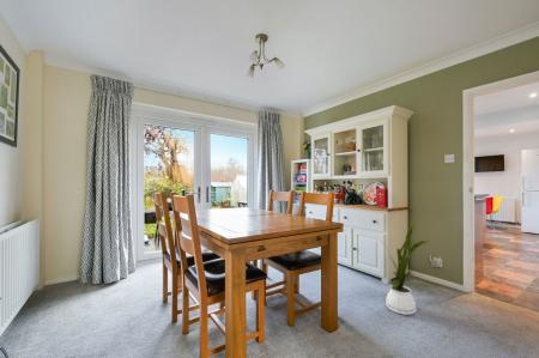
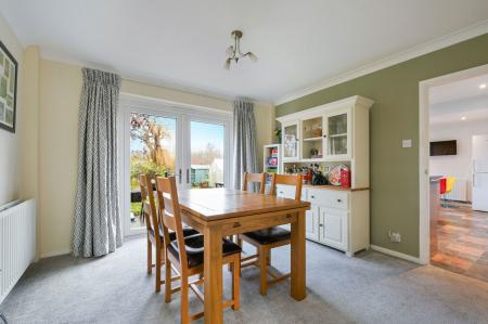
- house plant [378,223,430,316]
